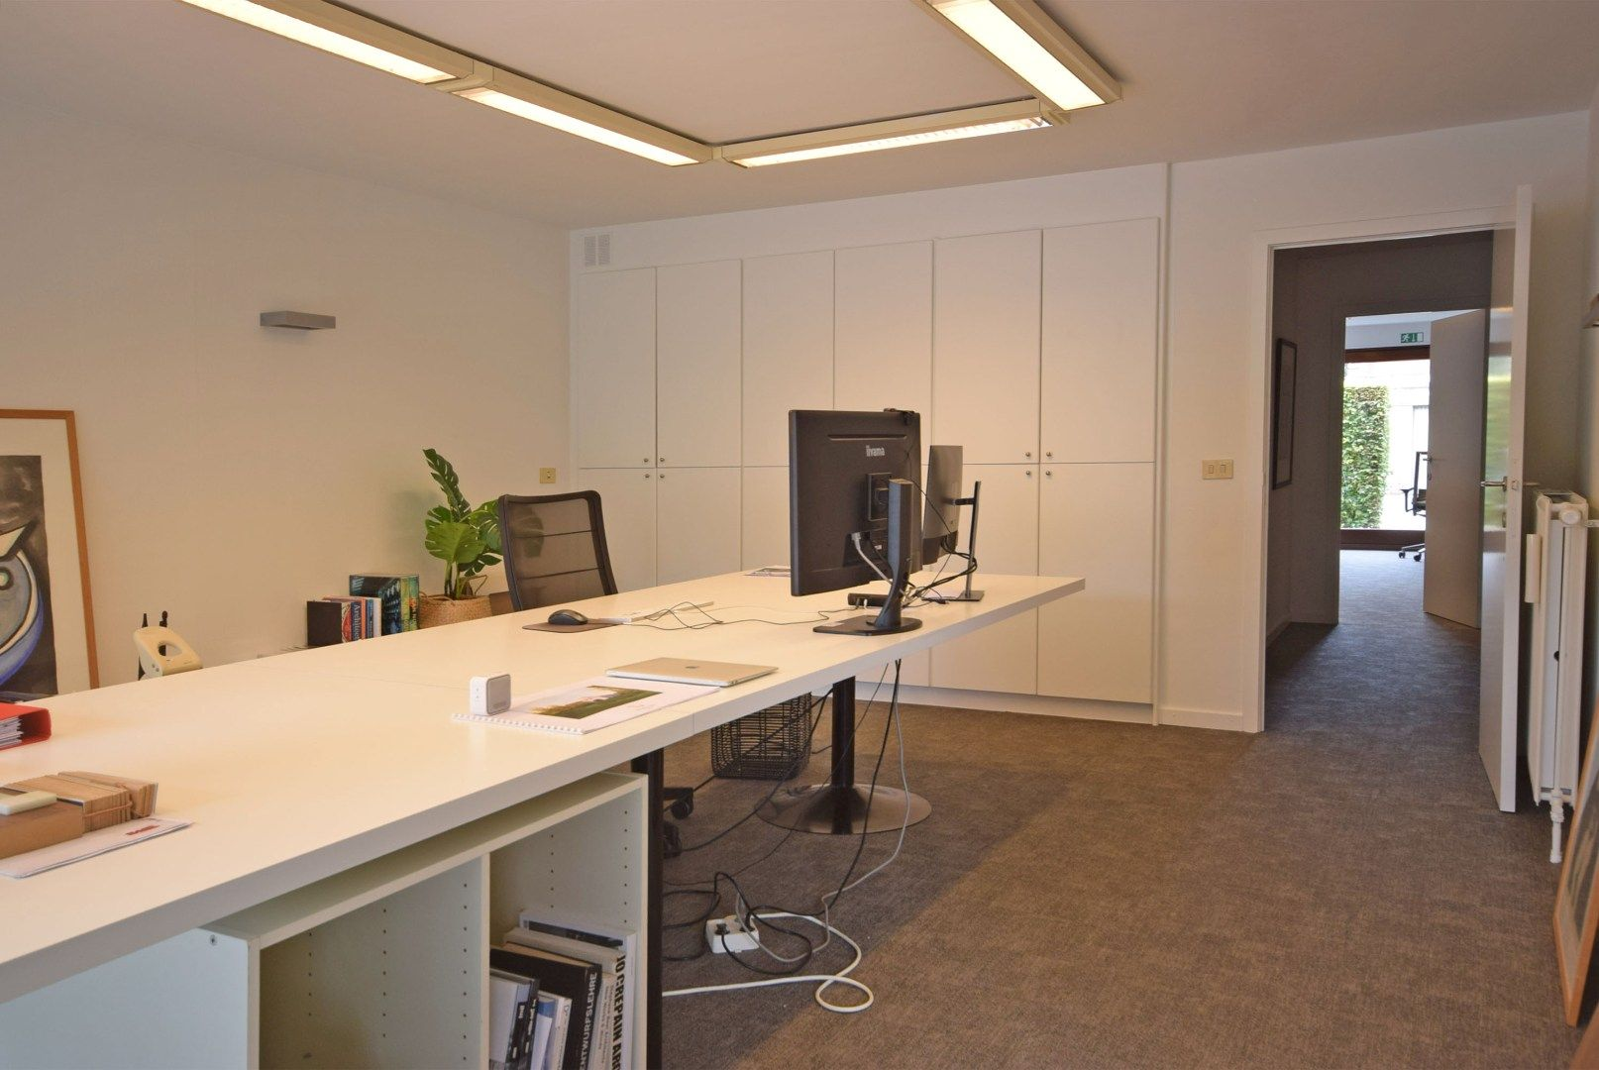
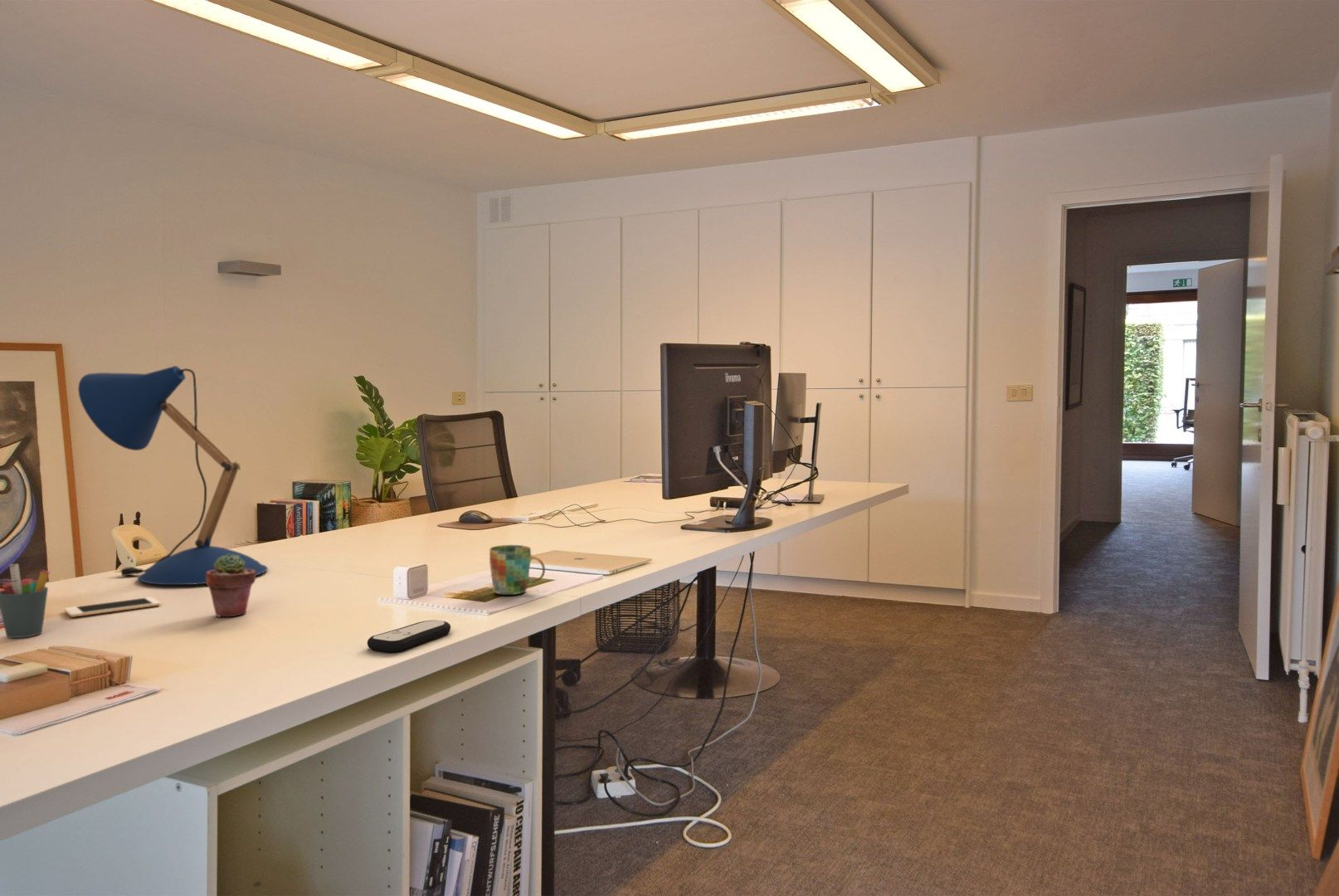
+ remote control [367,620,451,653]
+ mug [489,544,546,596]
+ potted succulent [206,553,256,618]
+ desk lamp [77,365,269,586]
+ cell phone [64,597,162,618]
+ pen holder [0,563,50,639]
